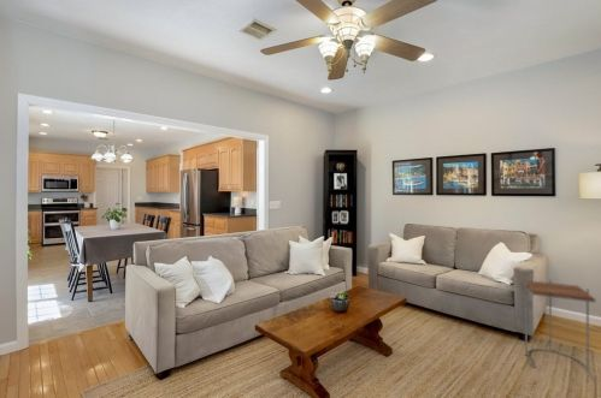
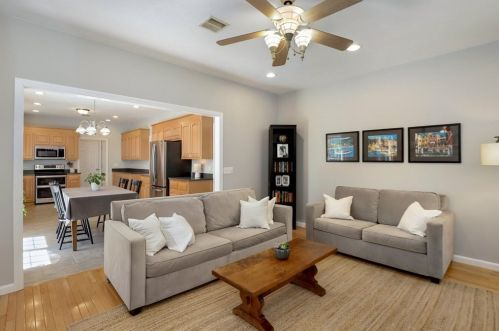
- side table [523,279,597,381]
